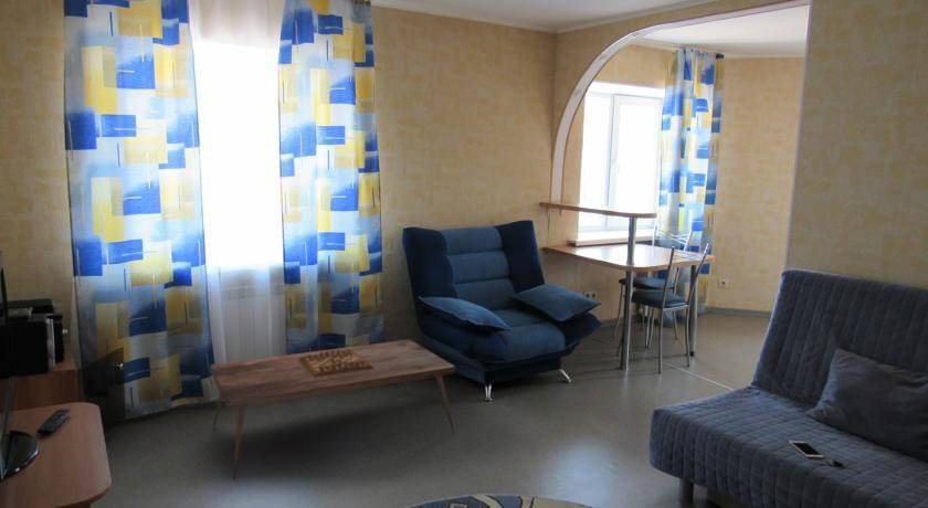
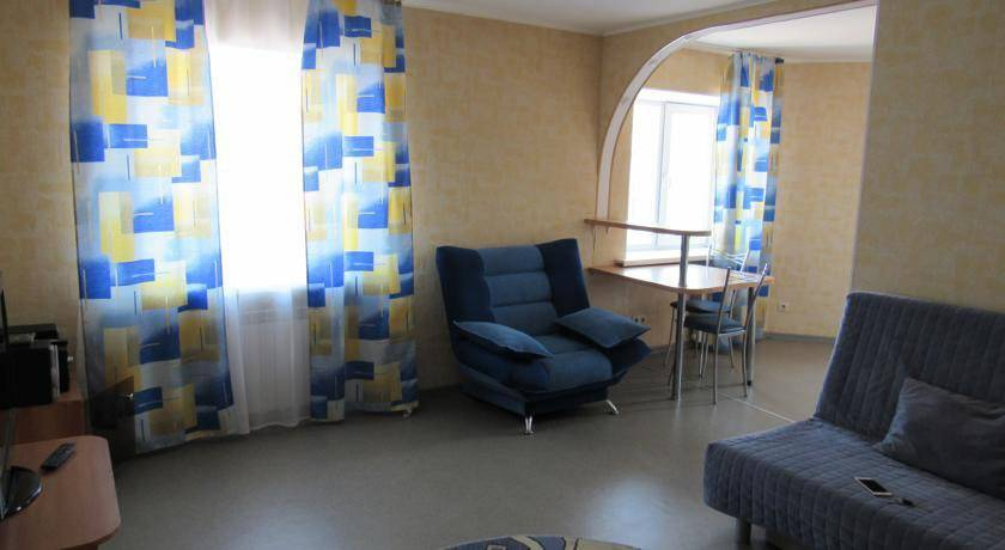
- coffee table [209,339,456,480]
